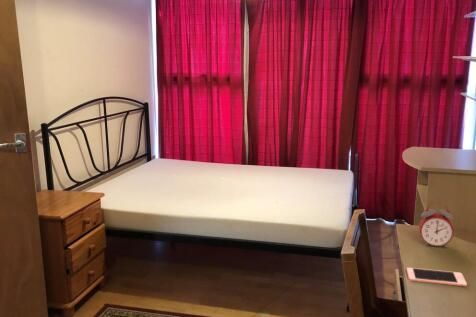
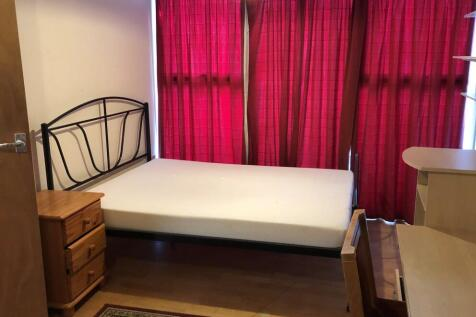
- cell phone [406,267,468,287]
- alarm clock [418,201,455,248]
